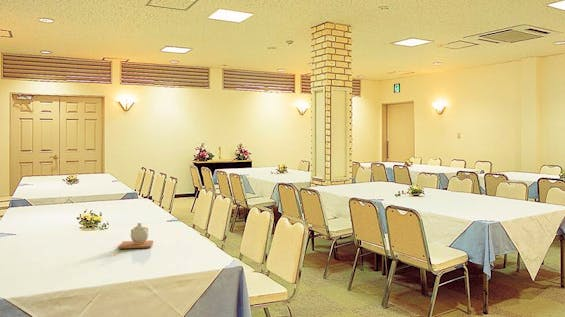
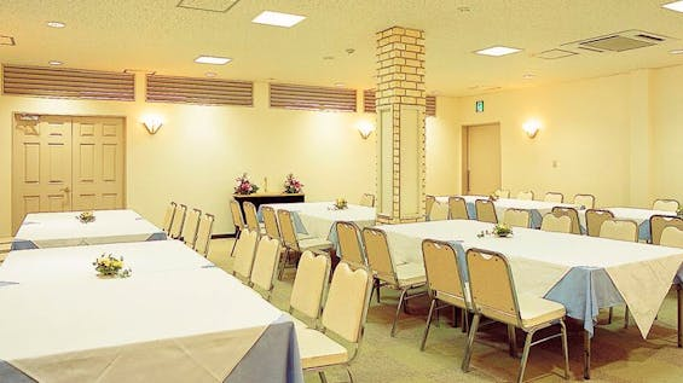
- teapot [118,222,154,250]
